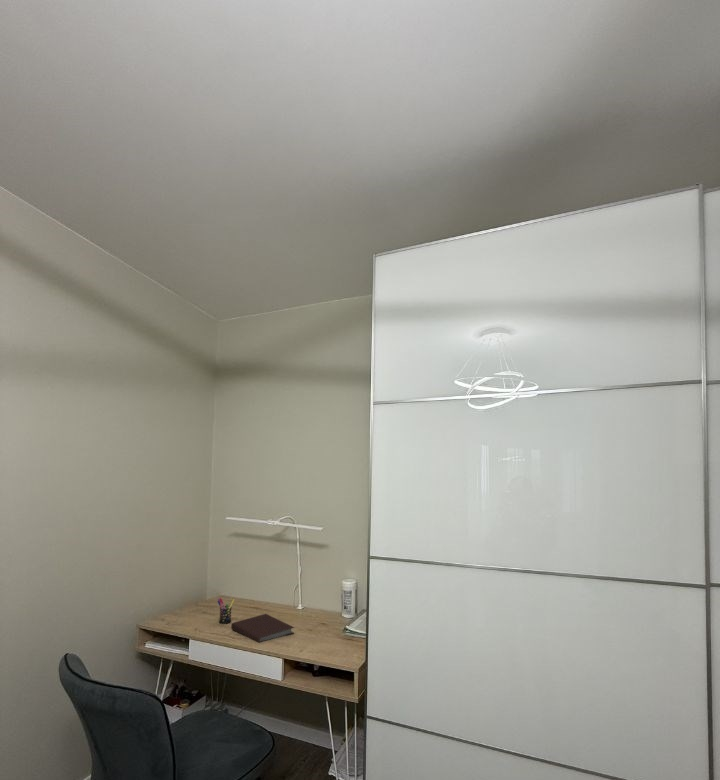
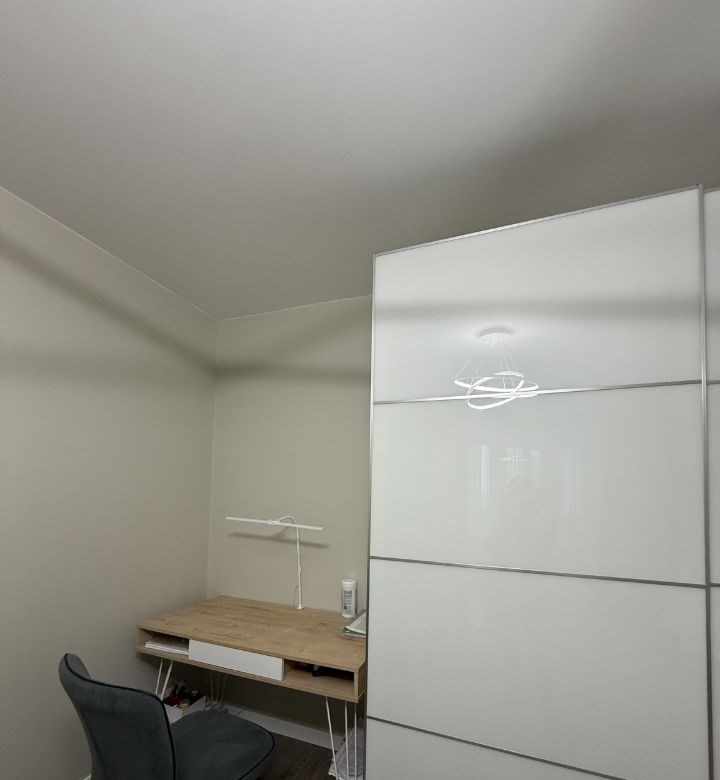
- pen holder [216,597,235,625]
- notebook [230,613,296,644]
